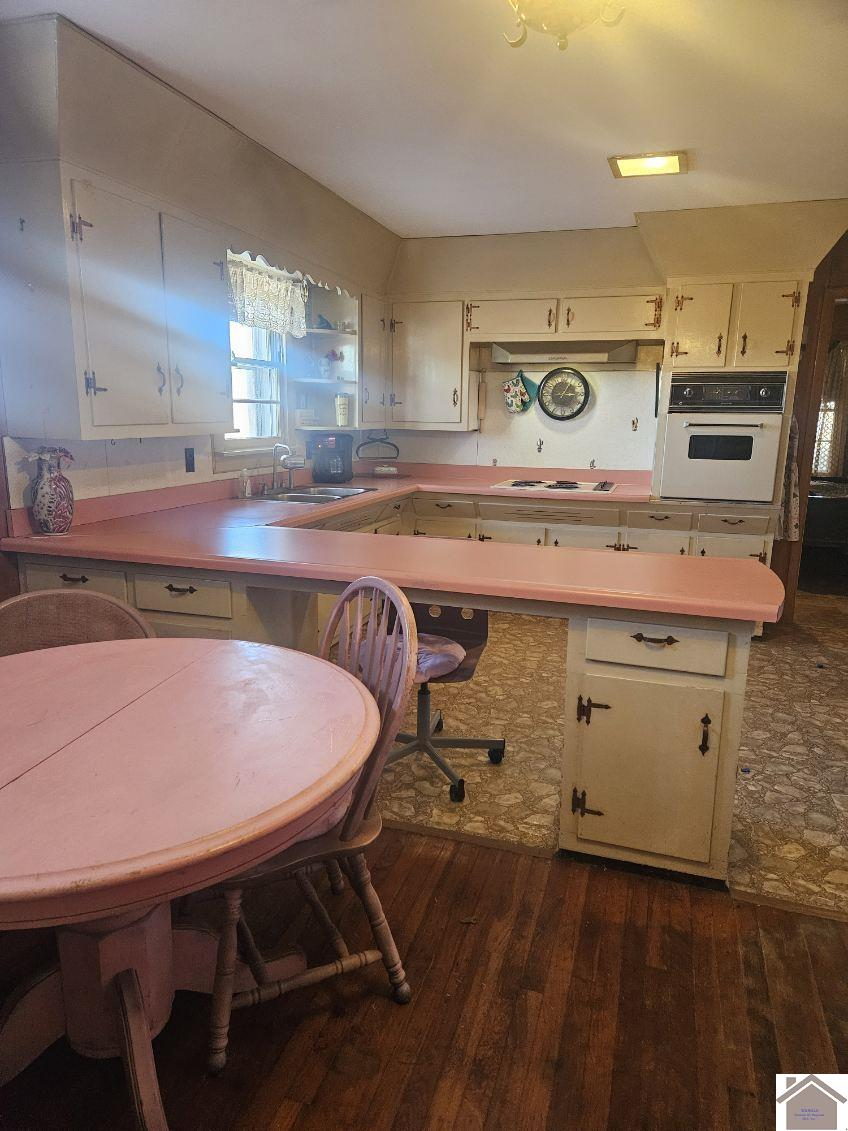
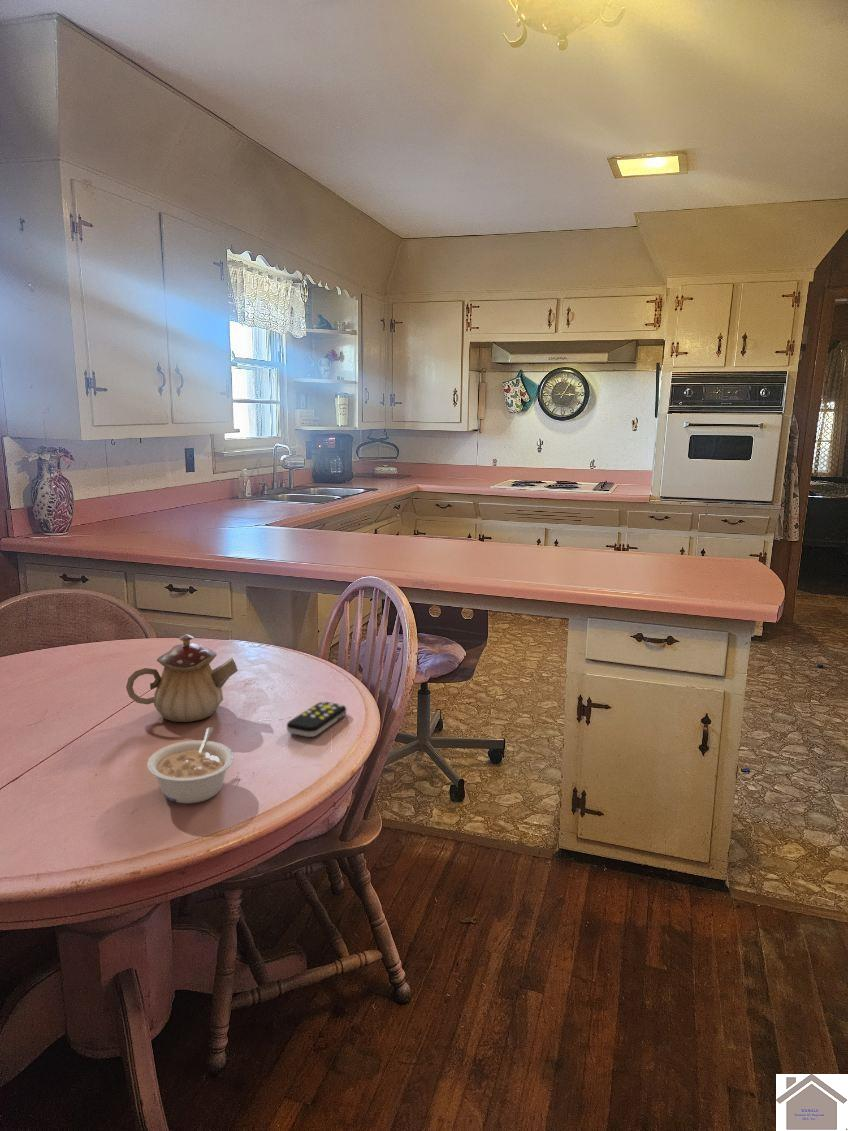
+ remote control [286,700,347,738]
+ teapot [125,633,239,723]
+ legume [146,726,235,805]
